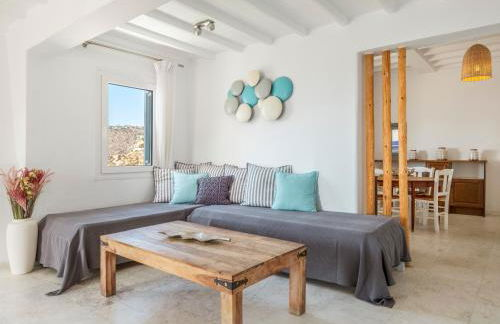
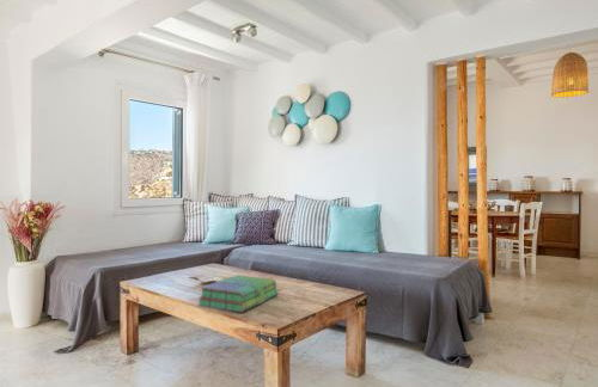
+ stack of books [196,274,280,313]
